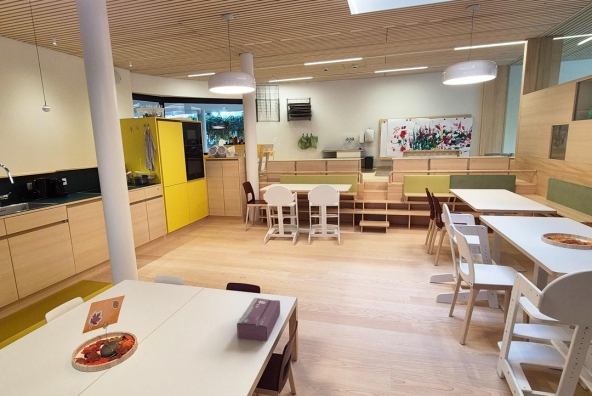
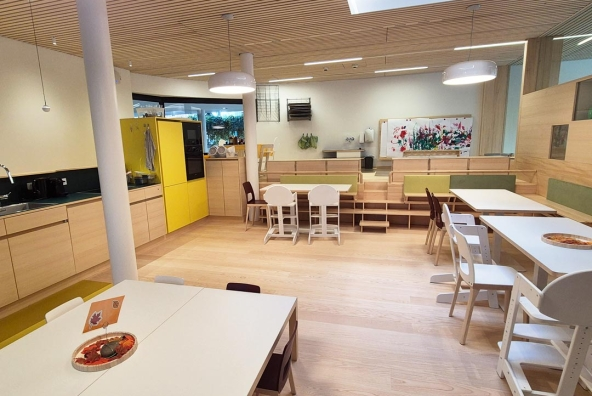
- tissue box [236,297,281,342]
